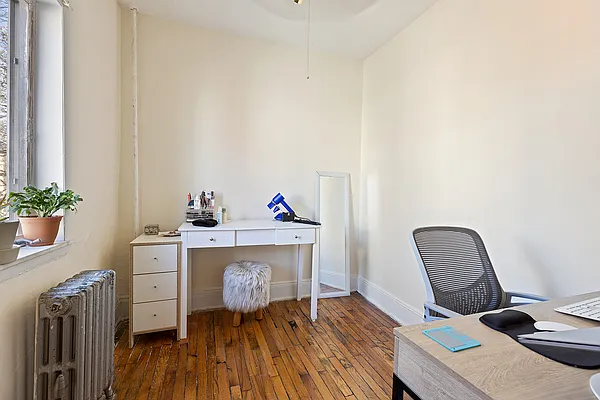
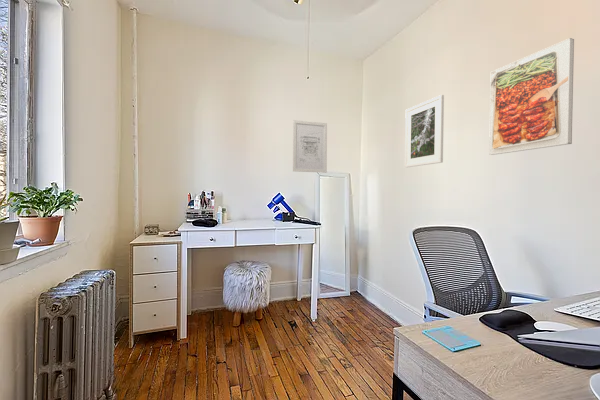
+ wall art [292,119,328,174]
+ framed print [404,94,445,168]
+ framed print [488,37,575,156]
